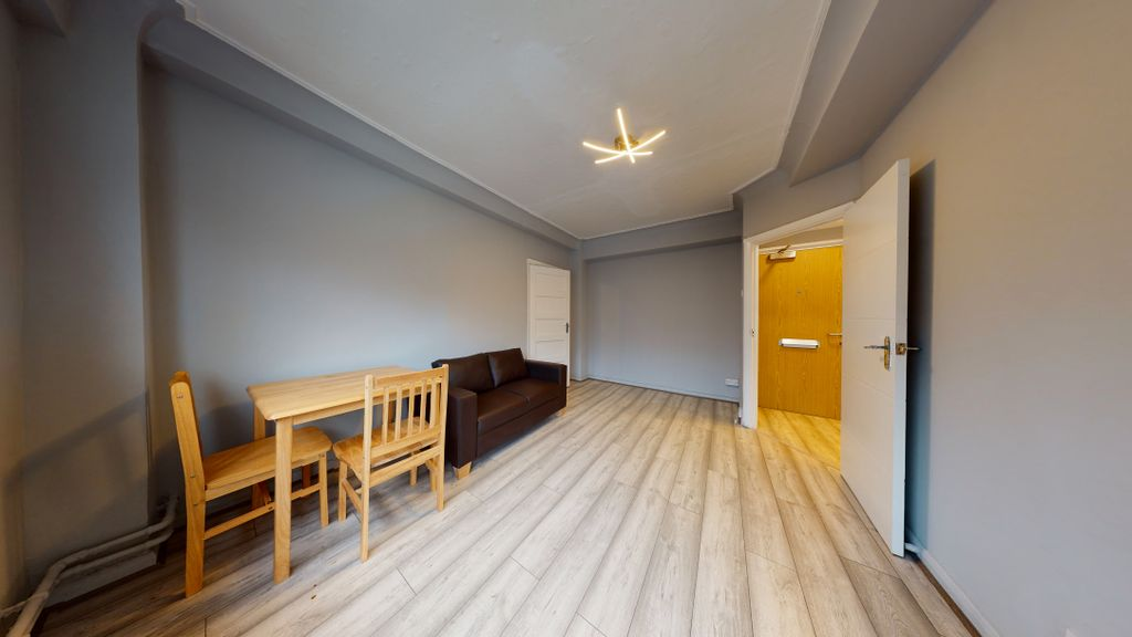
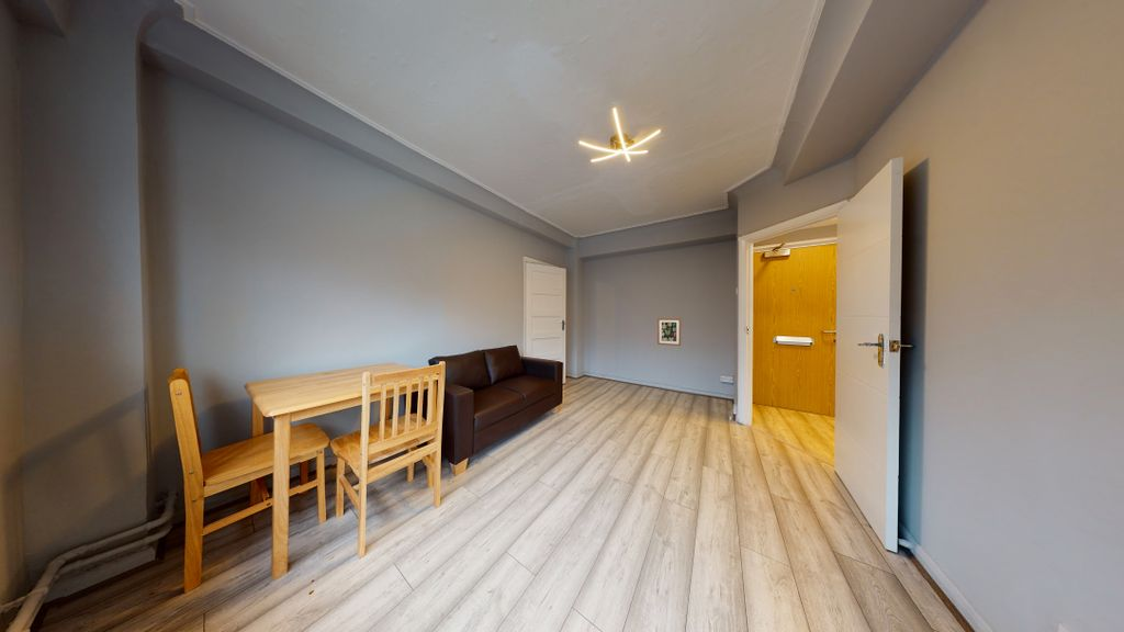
+ wall art [656,317,682,347]
